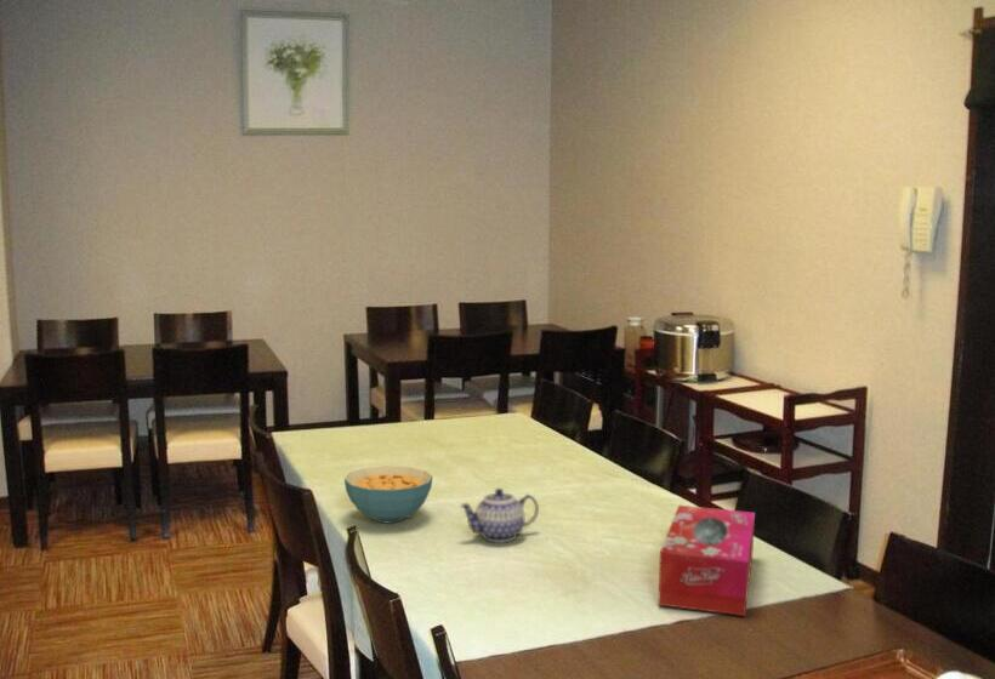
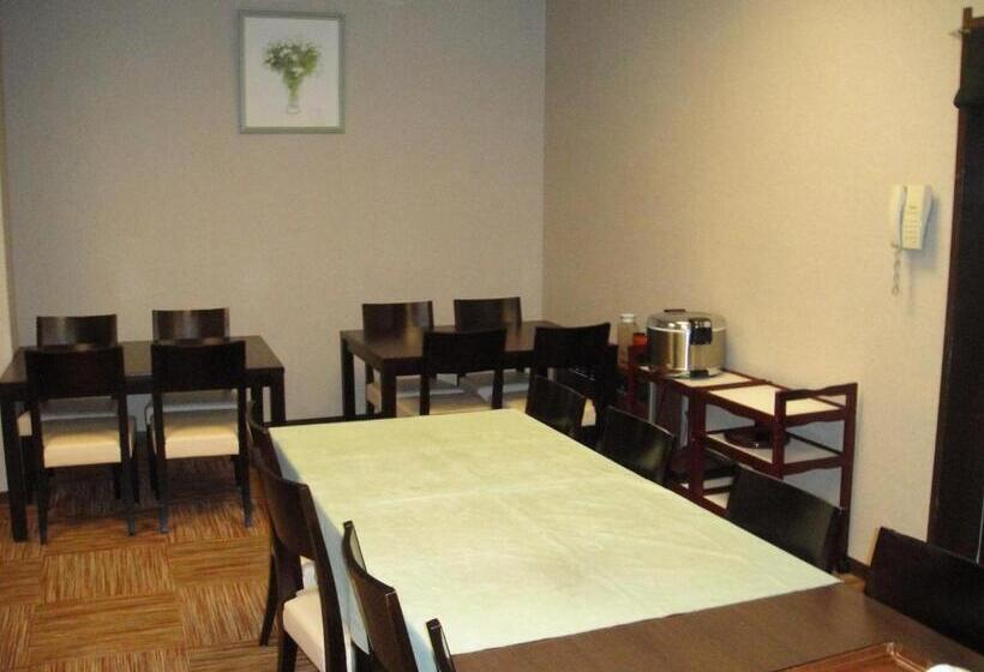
- cereal bowl [343,466,434,525]
- teapot [459,487,540,544]
- tissue box [656,504,756,617]
